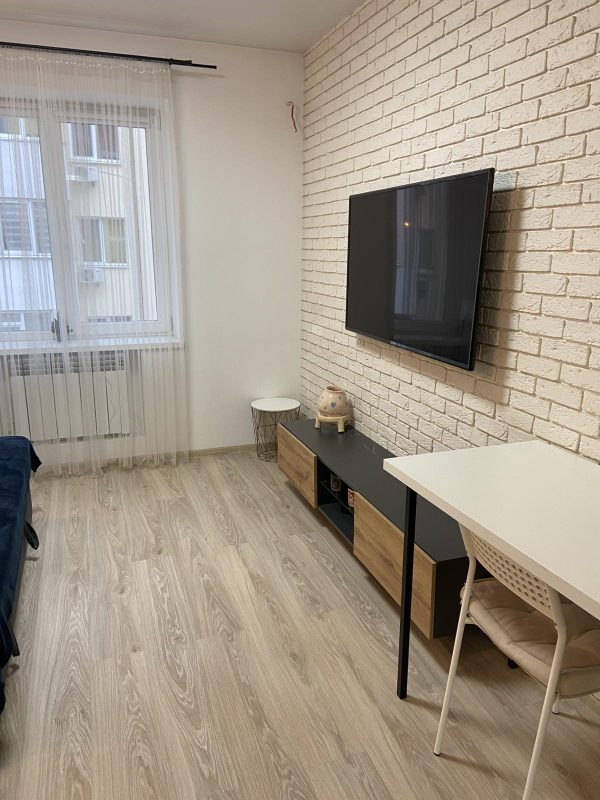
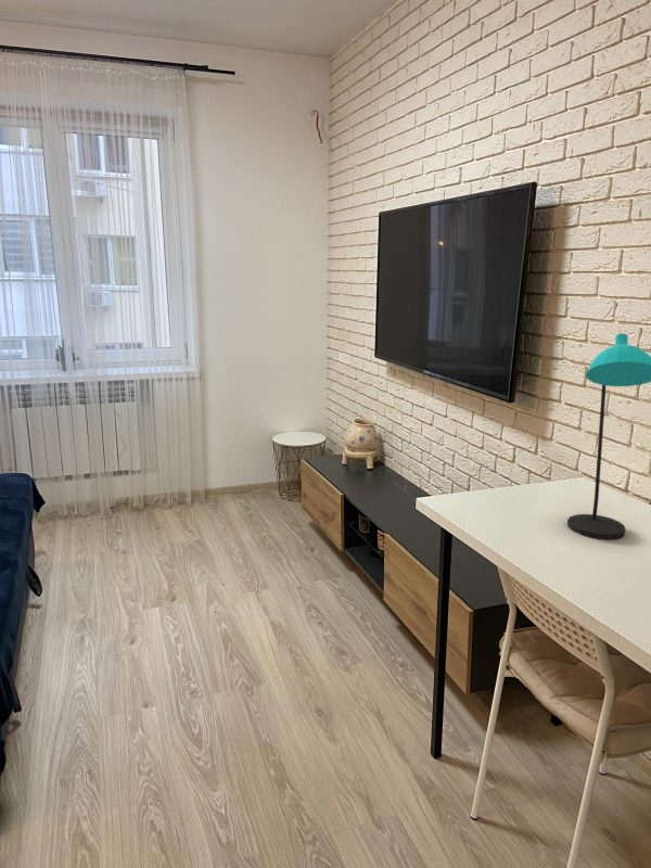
+ desk lamp [566,332,651,540]
